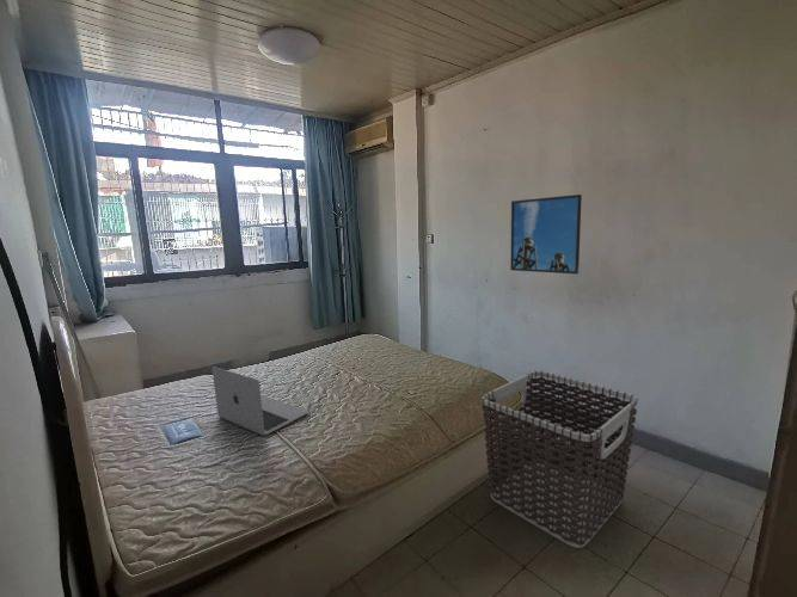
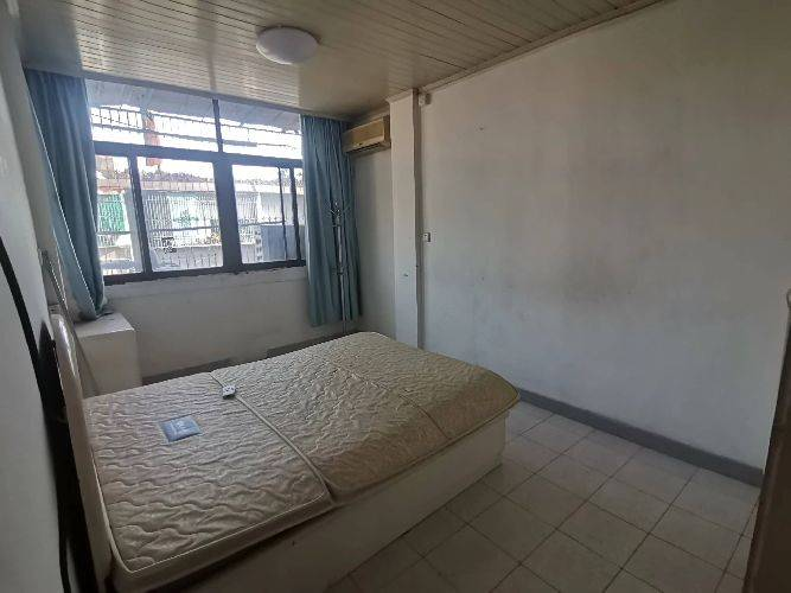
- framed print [509,193,583,275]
- laptop [210,365,309,437]
- clothes hamper [482,370,639,549]
